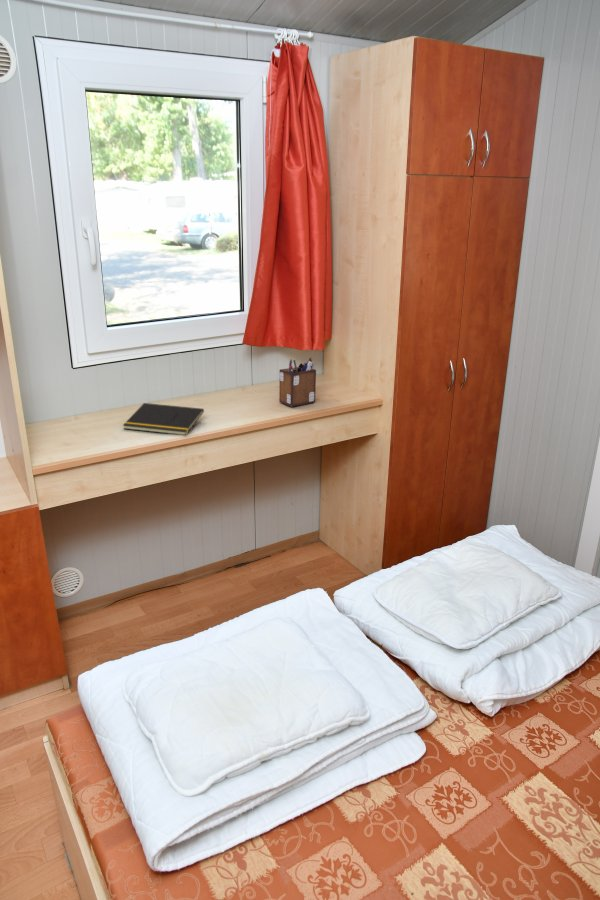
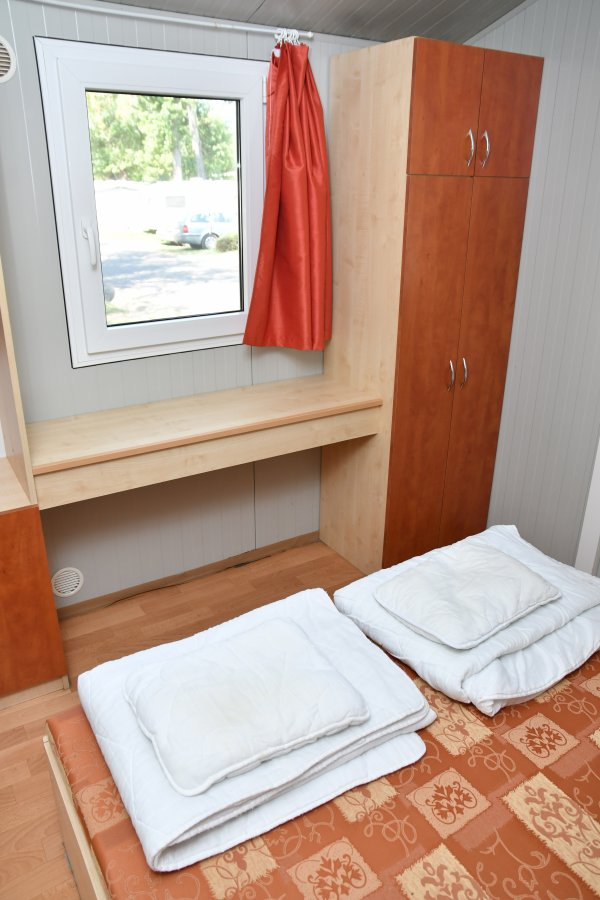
- desk organizer [278,357,317,408]
- notepad [122,402,205,436]
